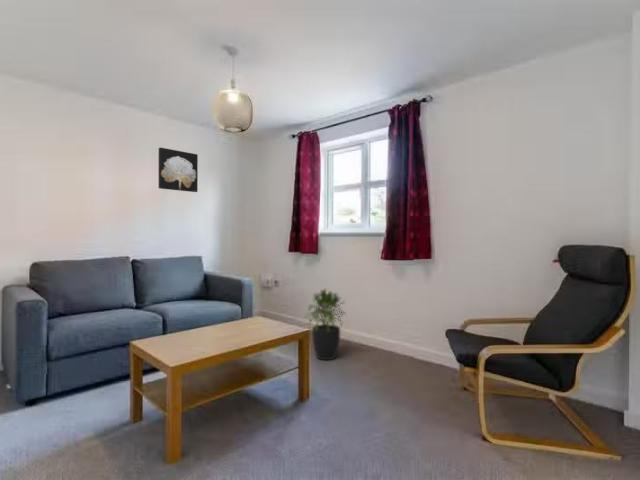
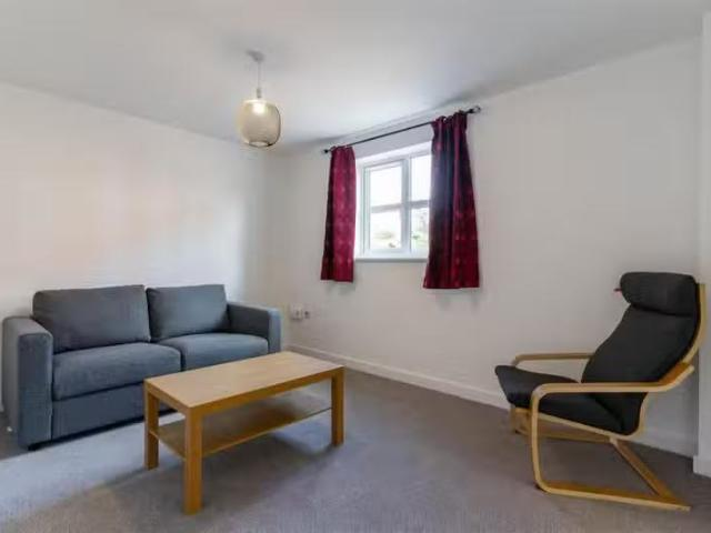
- potted plant [305,288,348,361]
- wall art [158,146,199,193]
